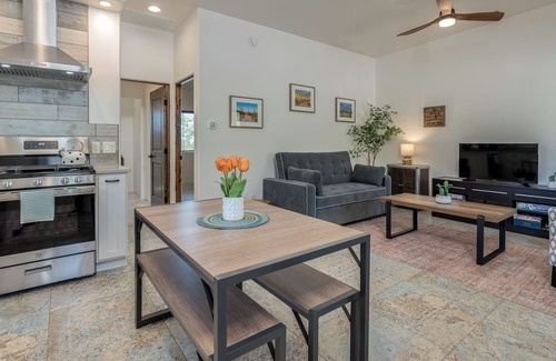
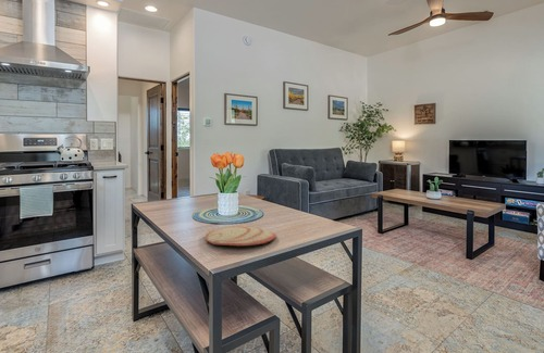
+ plate [203,225,277,247]
